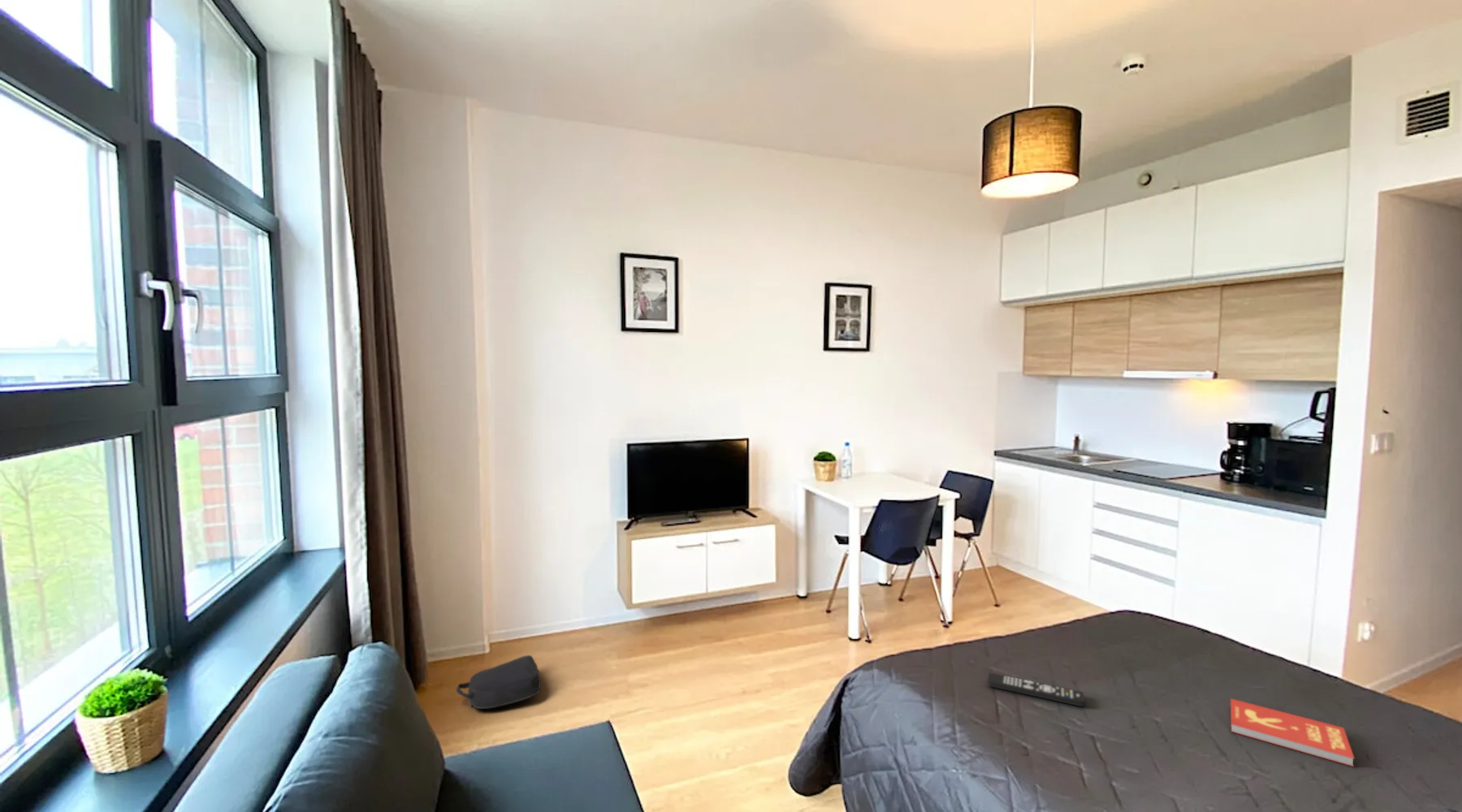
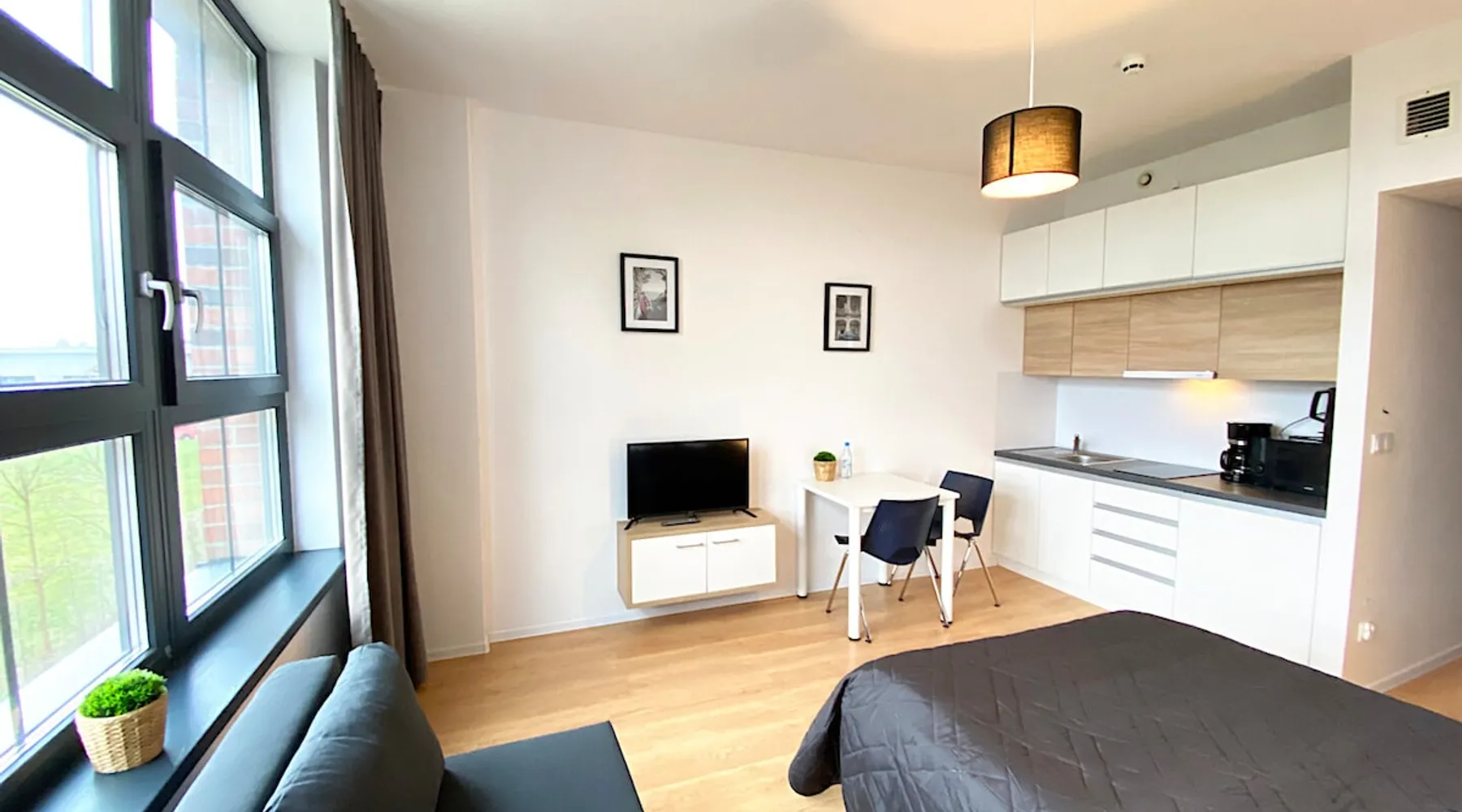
- remote control [987,672,1085,707]
- book [1230,698,1356,767]
- backpack [455,654,542,710]
